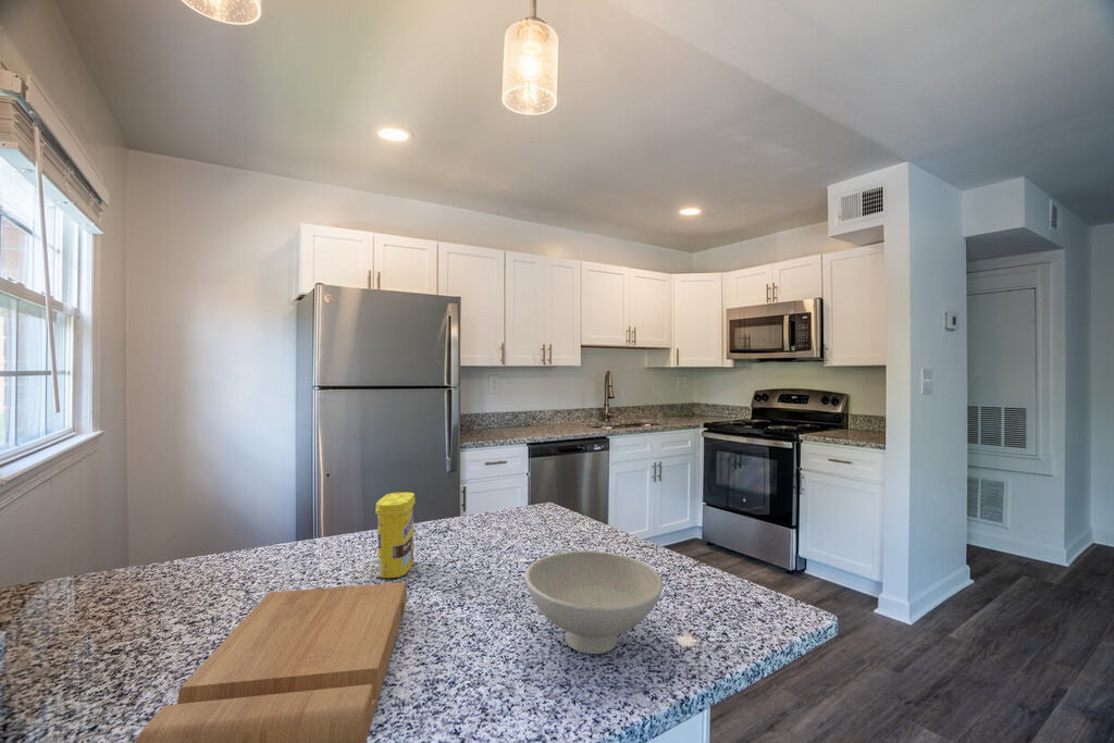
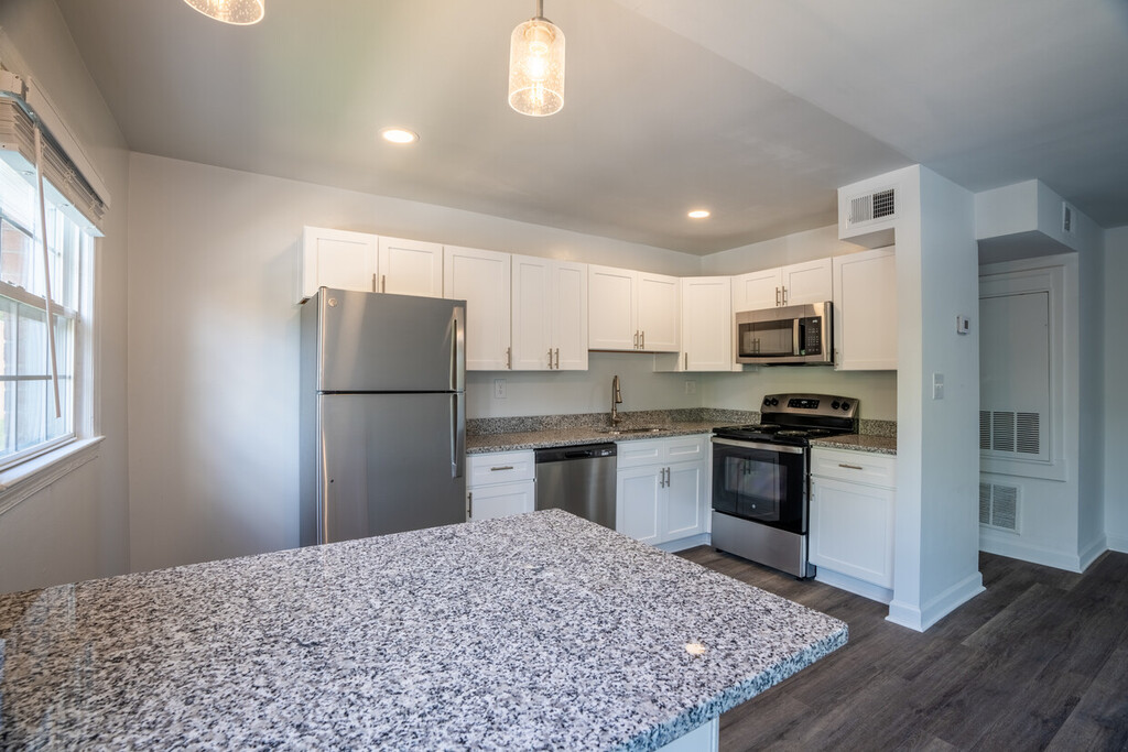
- bowl [523,549,665,655]
- canister [374,492,416,579]
- cutting board [134,581,408,743]
